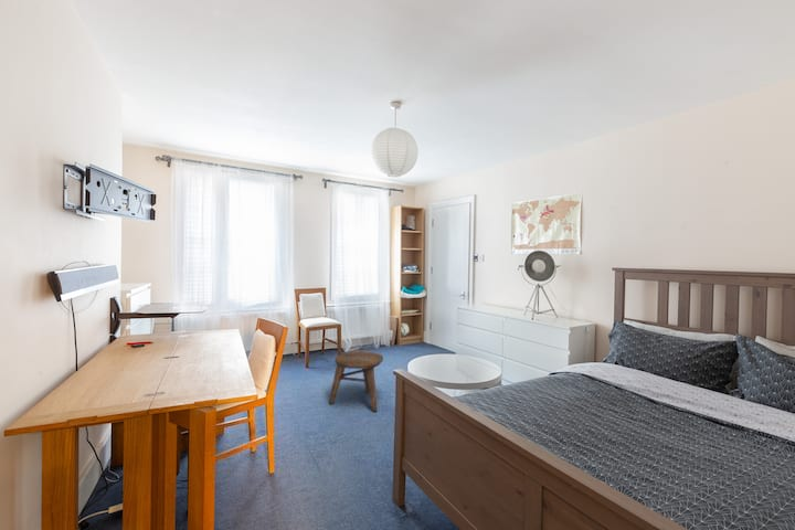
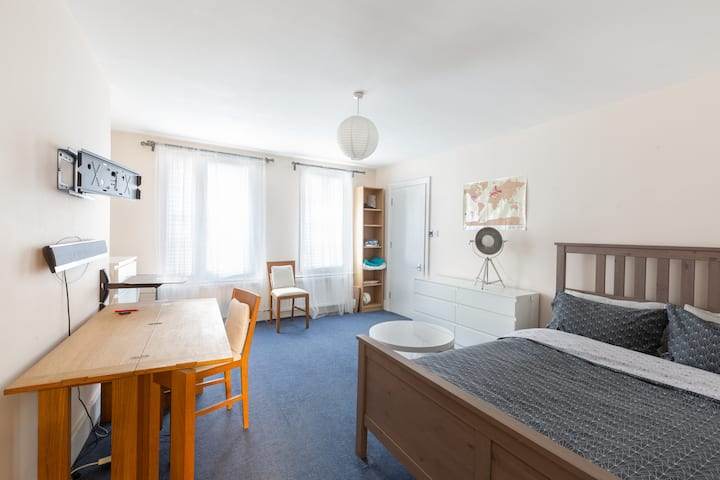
- stool [328,349,384,413]
